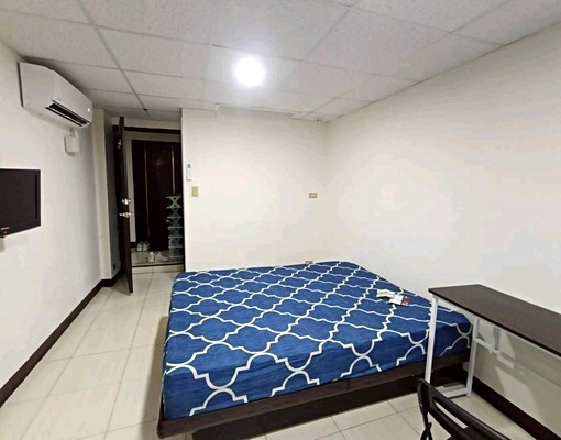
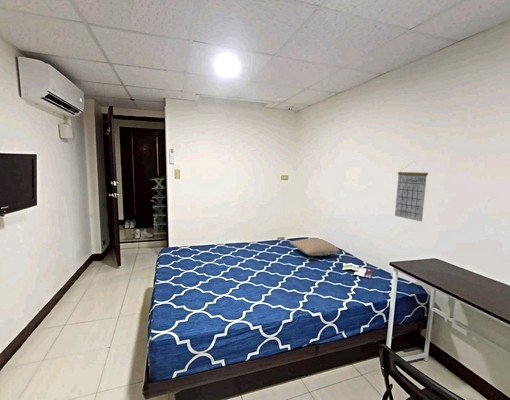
+ calendar [394,160,429,223]
+ pillow [289,237,340,257]
